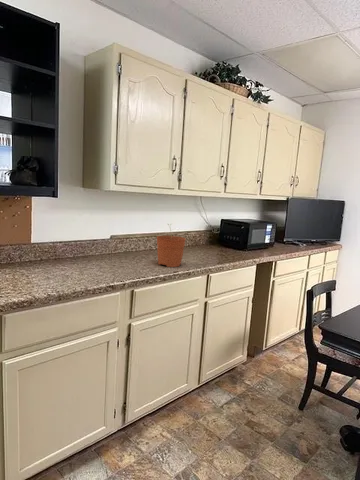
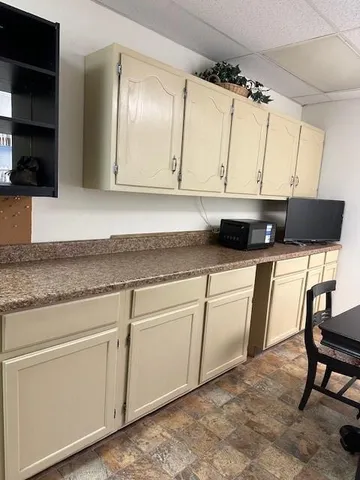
- plant pot [156,223,187,268]
